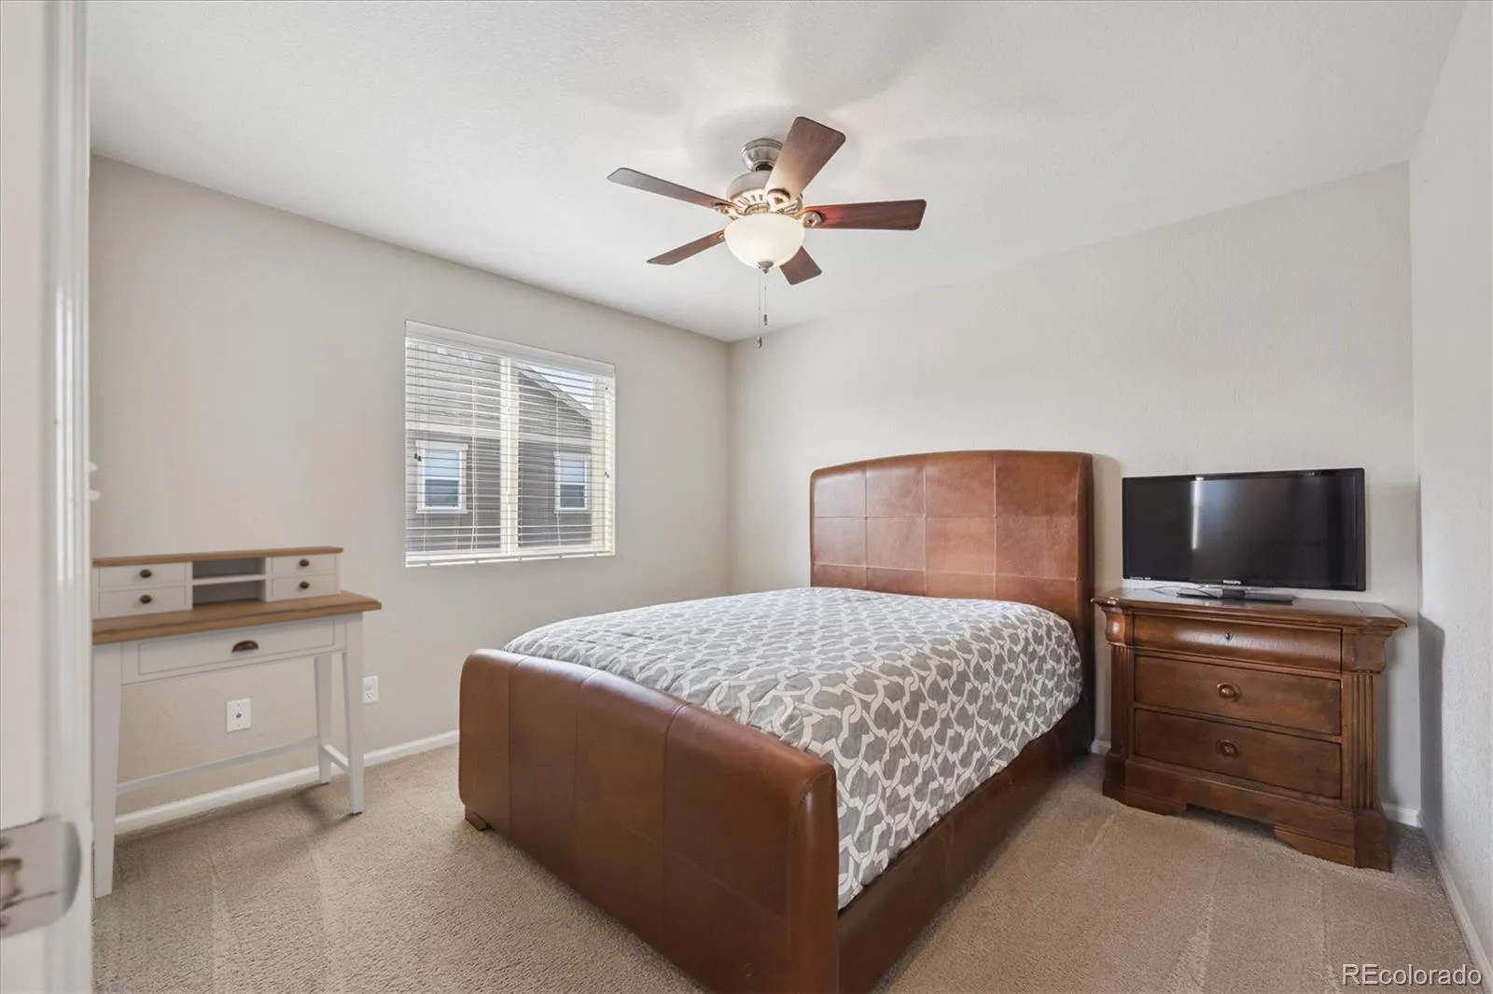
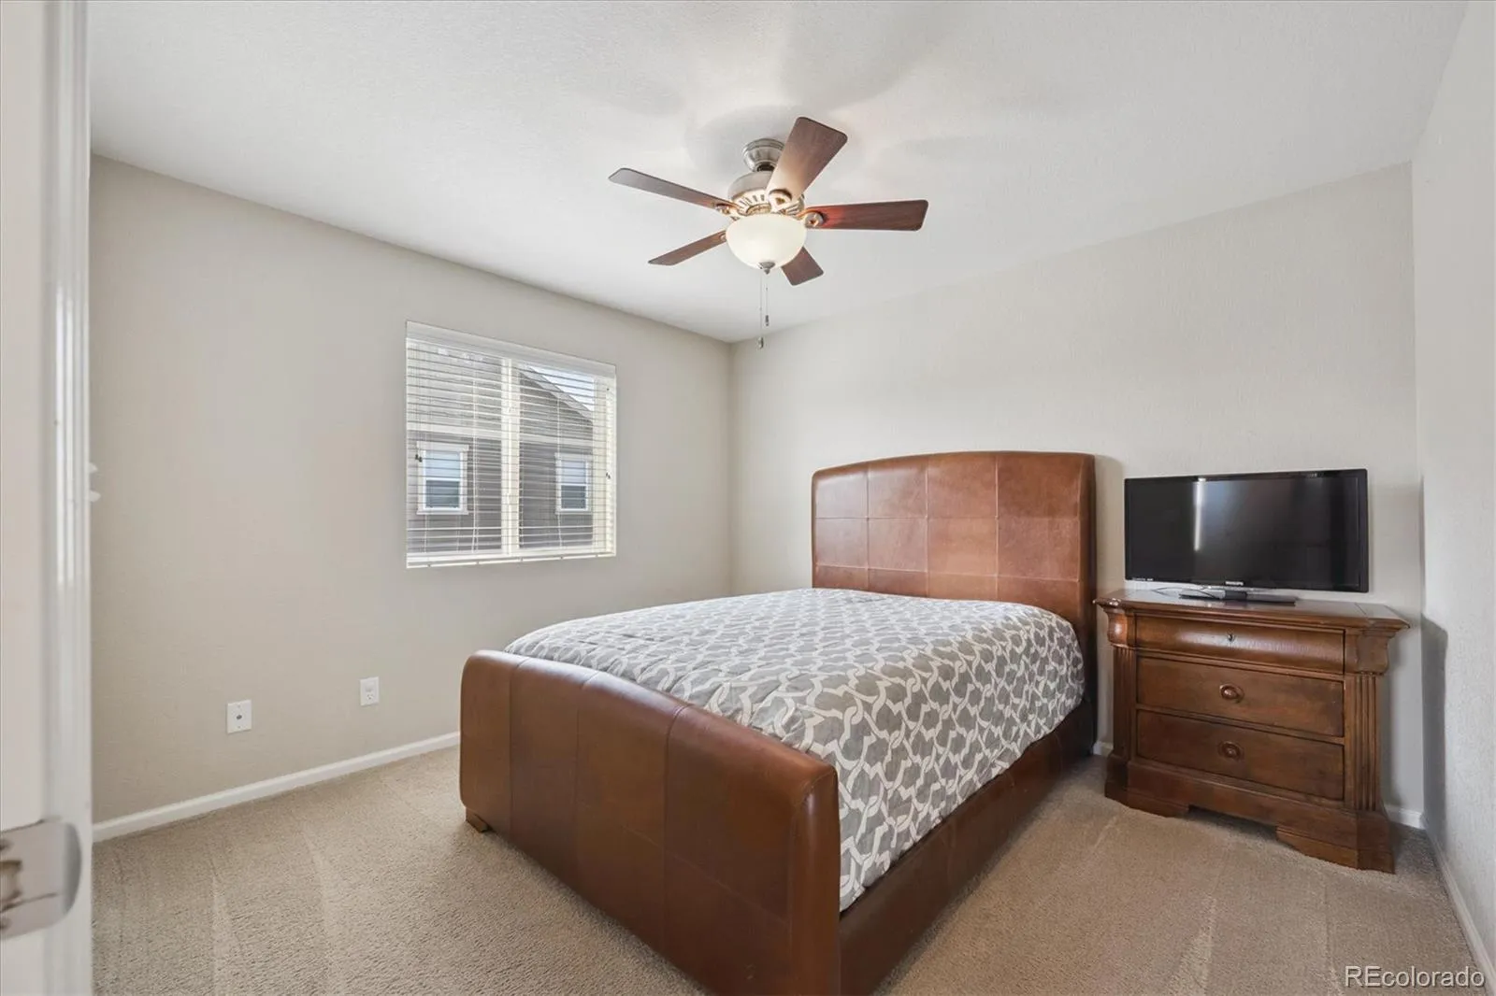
- desk [91,545,383,900]
